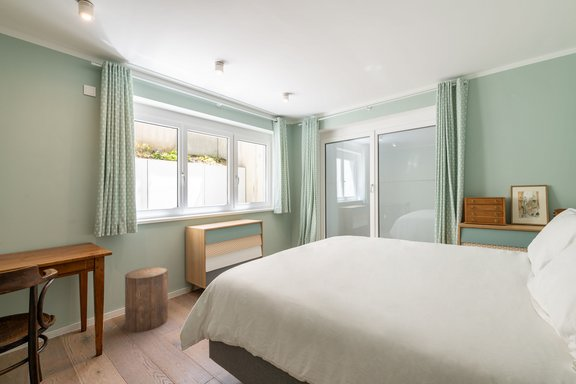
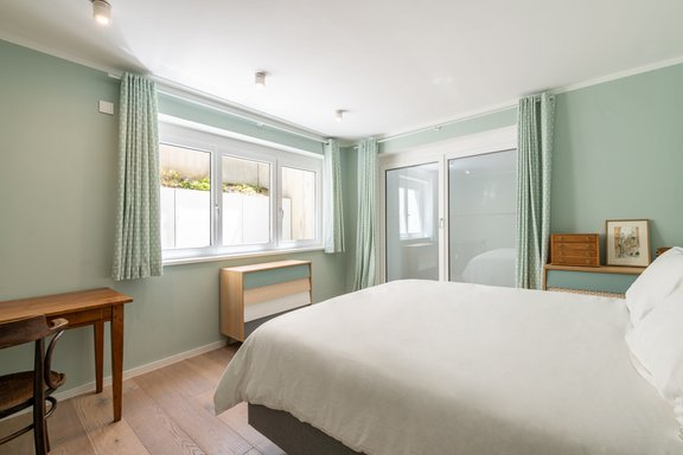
- stool [124,266,169,333]
